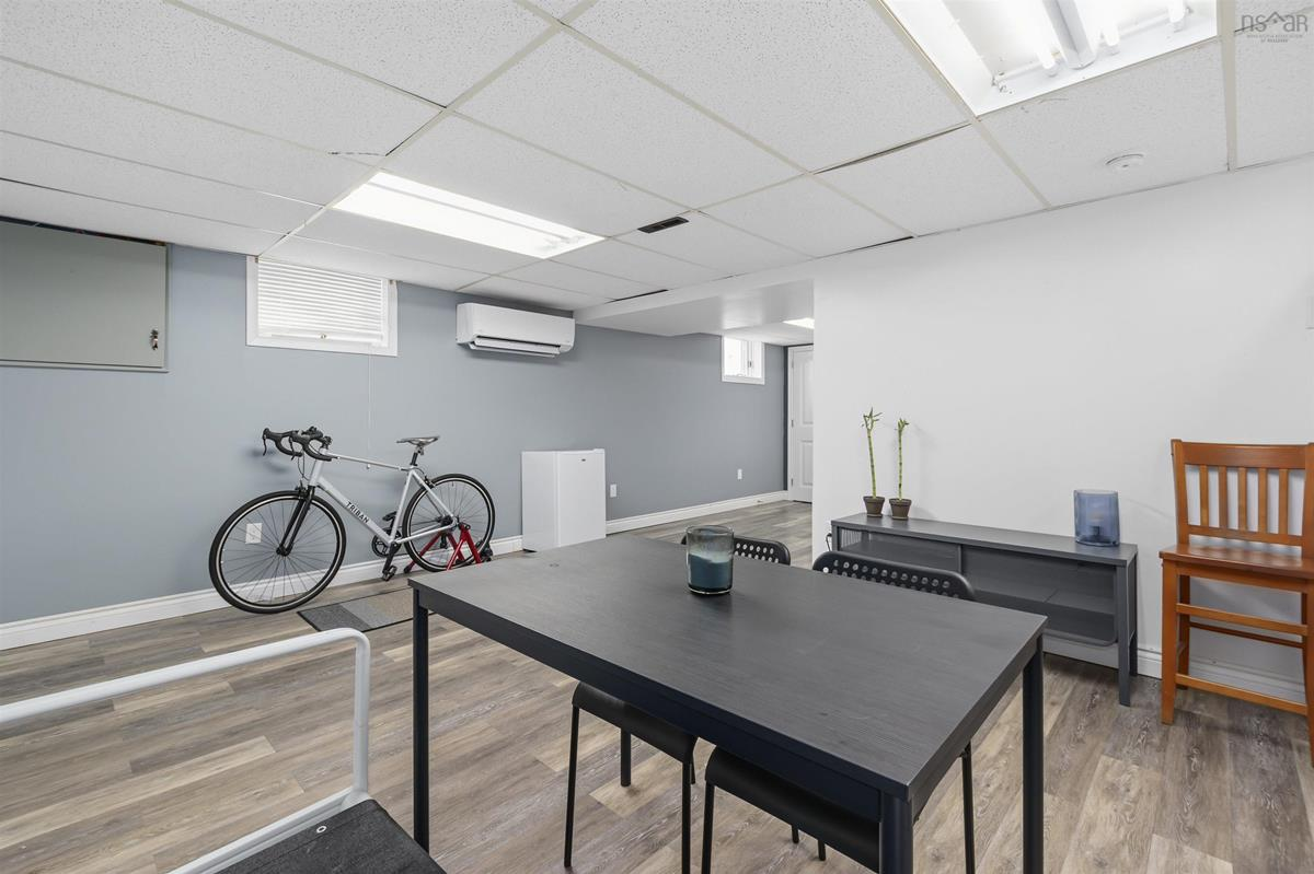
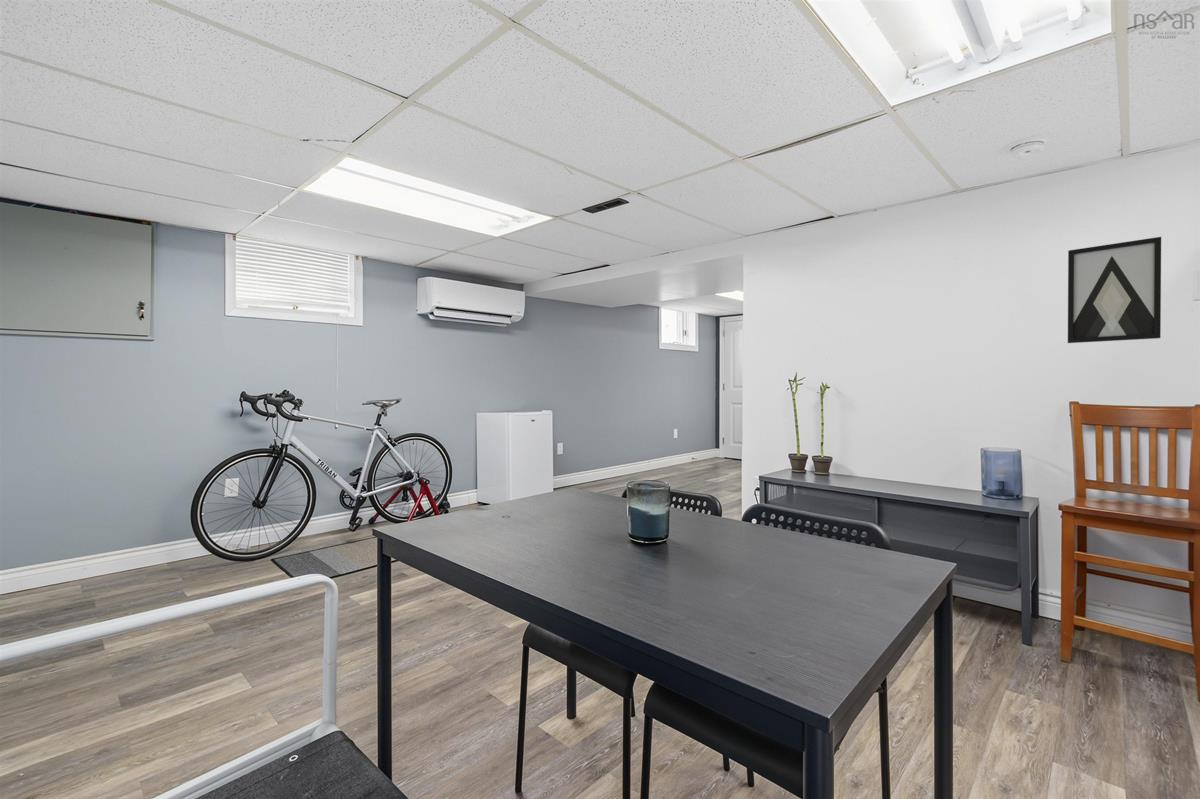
+ wall art [1067,236,1162,344]
